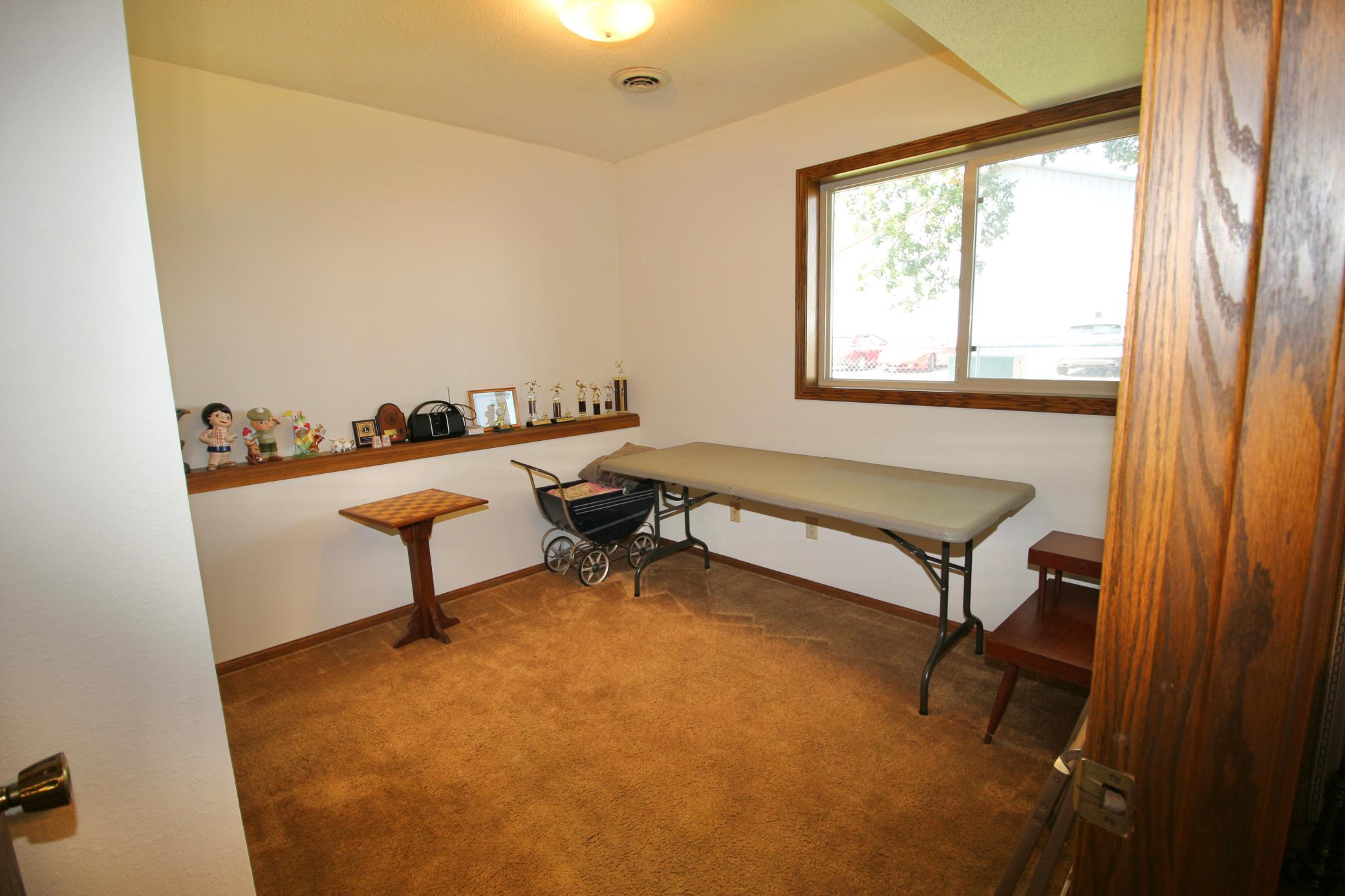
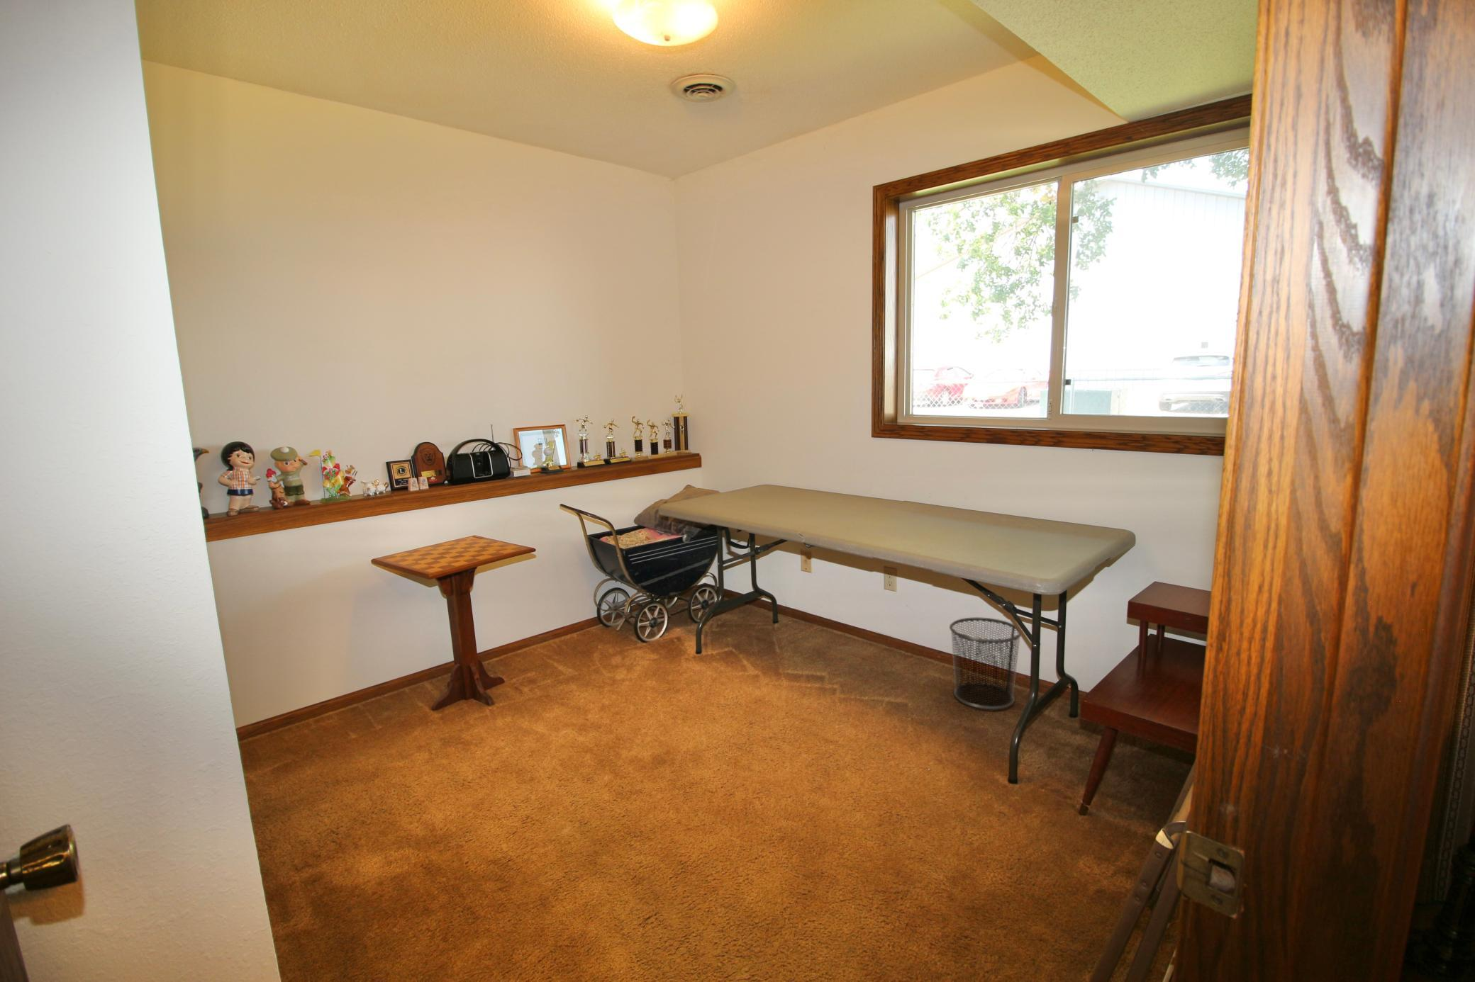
+ waste bin [949,616,1022,710]
